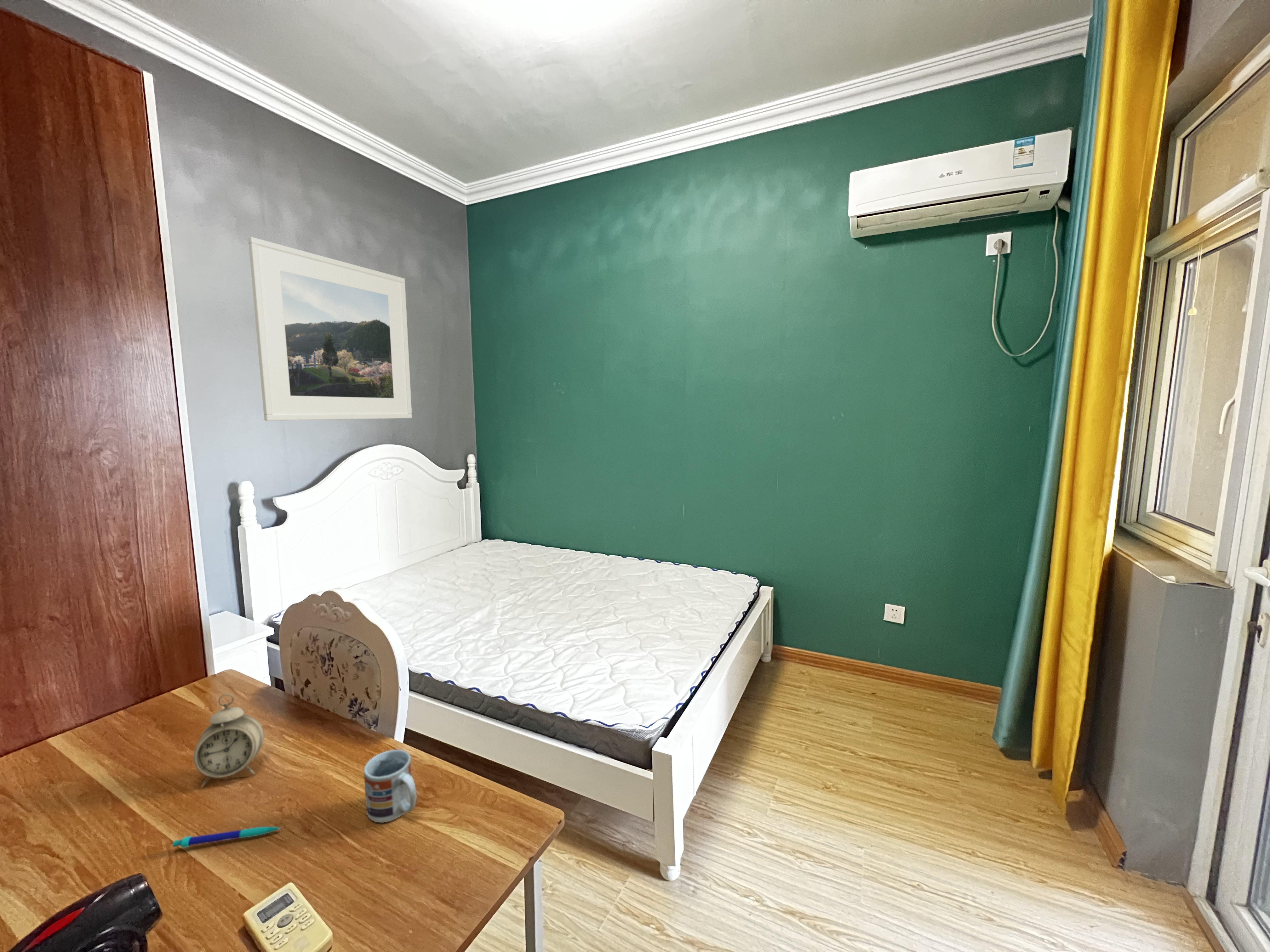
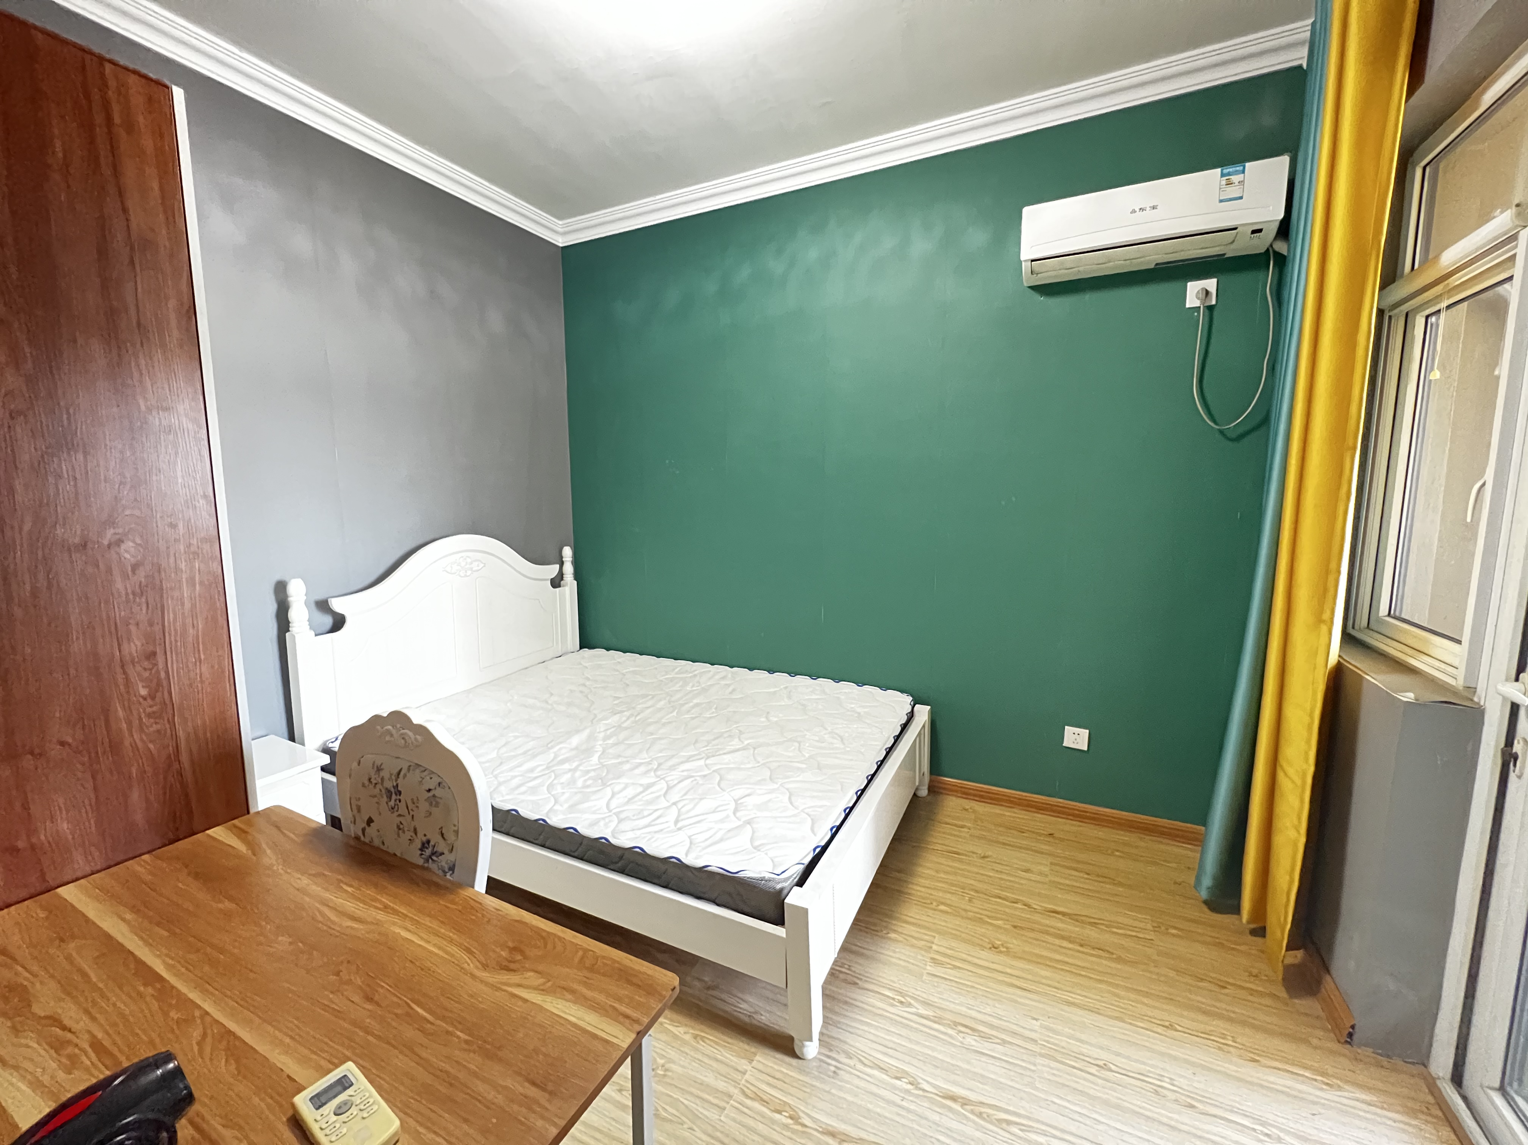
- cup [363,749,417,823]
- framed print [248,236,412,421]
- pen [172,826,282,848]
- alarm clock [193,693,265,788]
